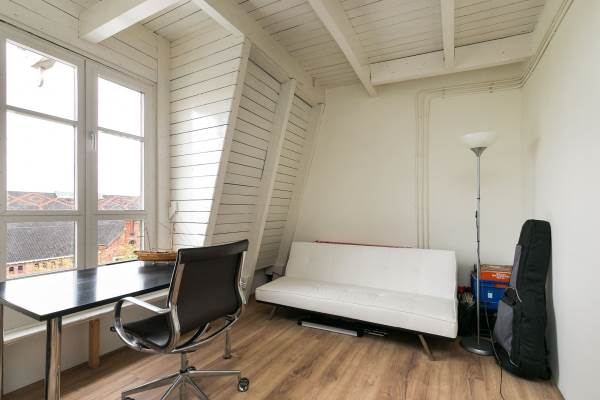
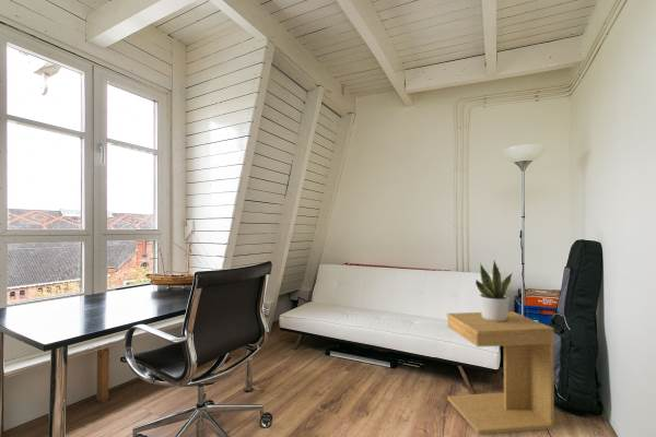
+ potted plant [475,260,513,321]
+ side table [446,310,555,436]
